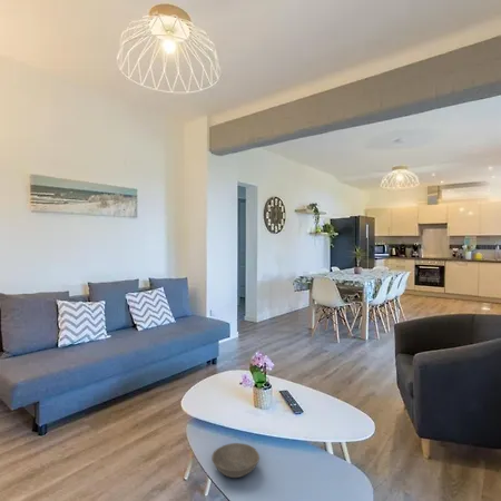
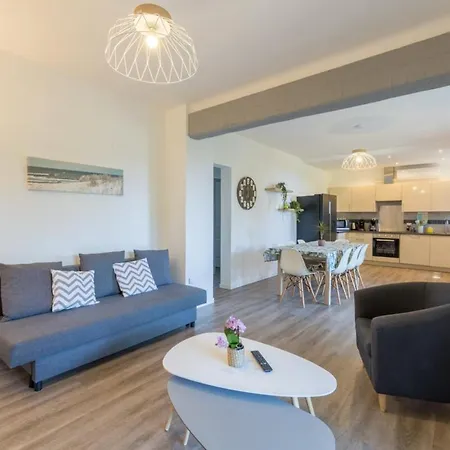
- soup bowl [210,442,261,479]
